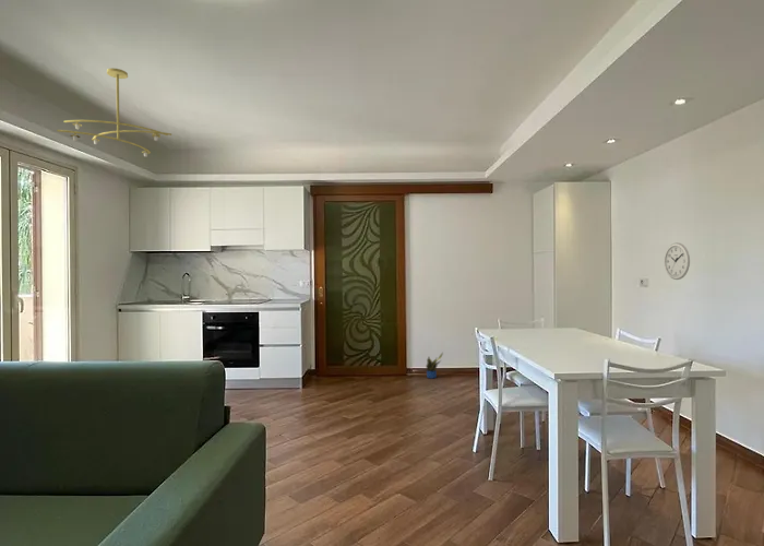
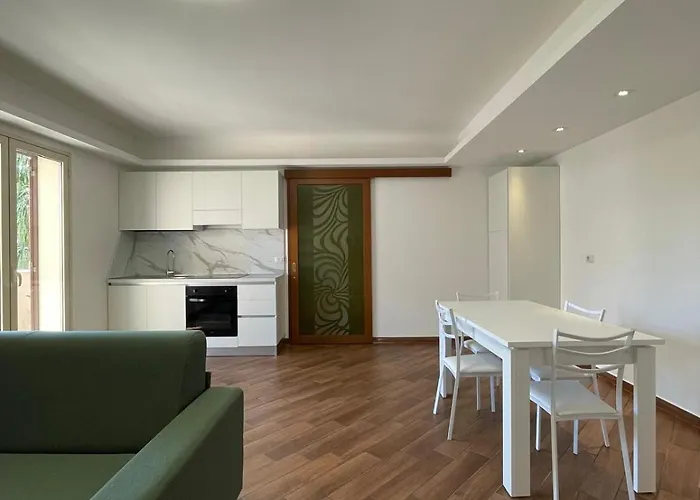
- potted plant [425,352,444,379]
- wall clock [664,241,691,281]
- ceiling light fixture [56,67,172,158]
